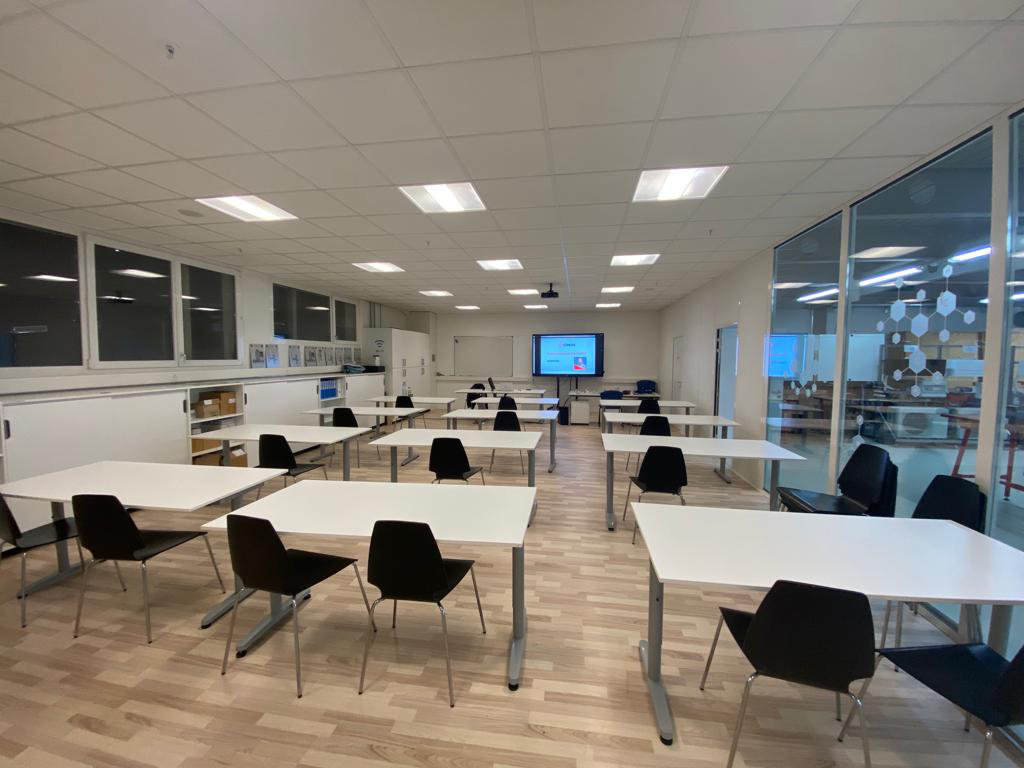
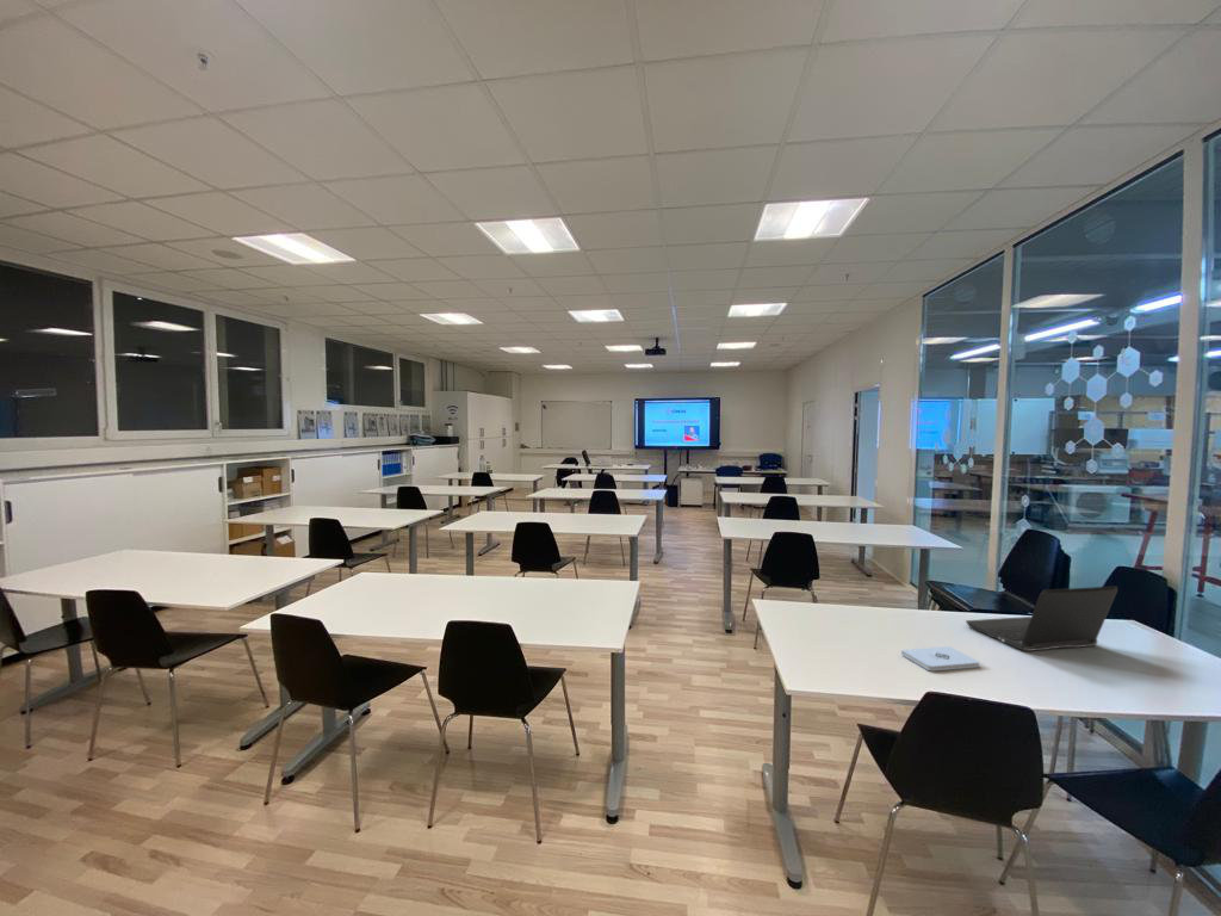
+ notepad [900,645,980,673]
+ laptop computer [965,586,1118,652]
